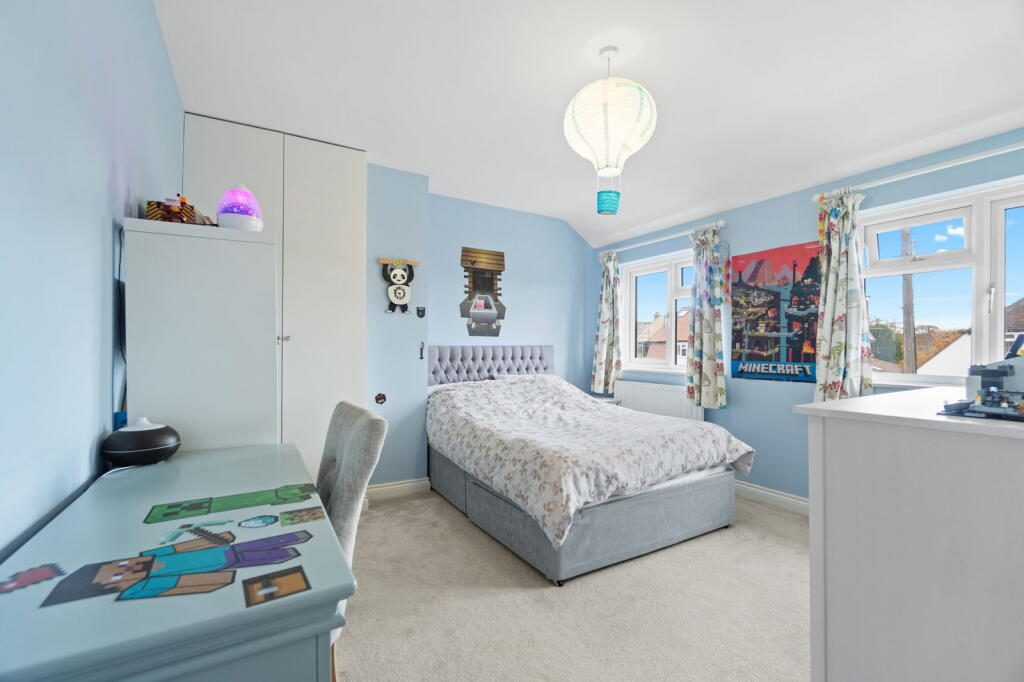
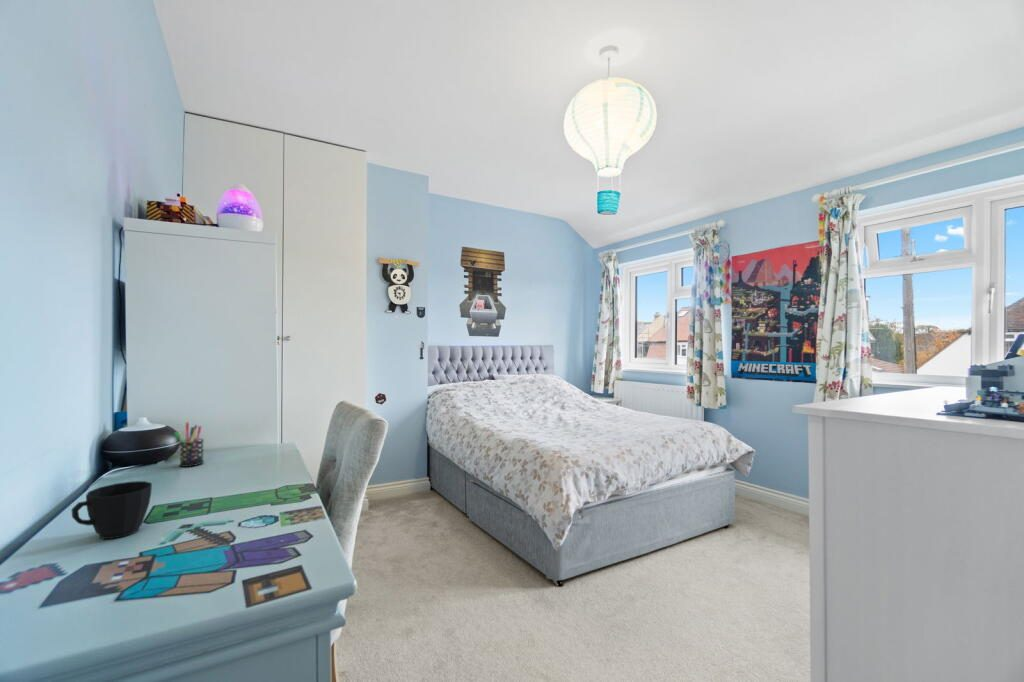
+ pen holder [173,421,205,468]
+ cup [70,480,153,540]
